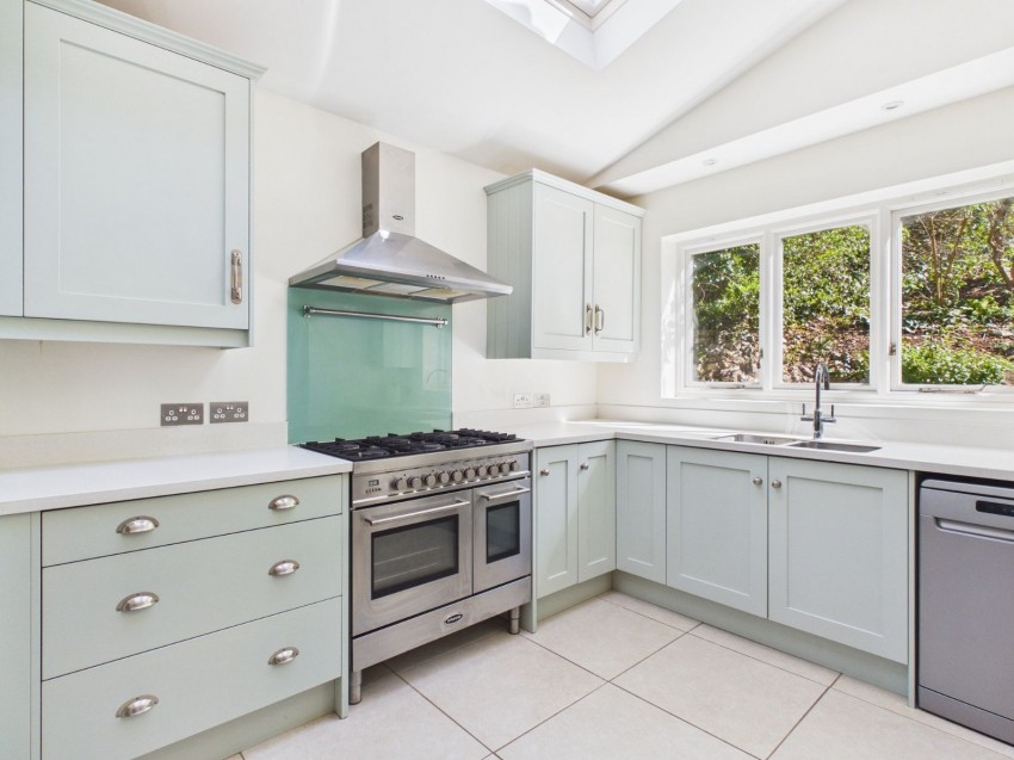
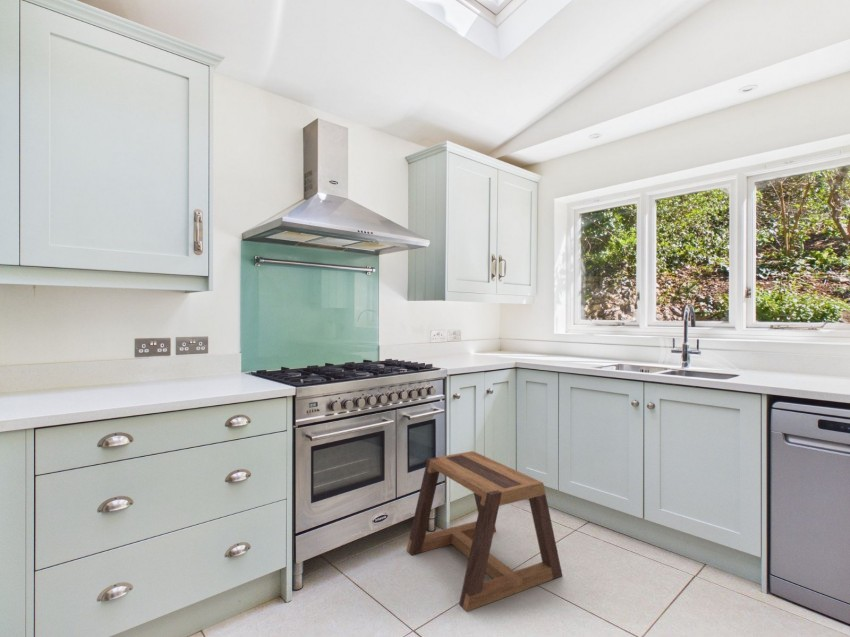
+ stool [406,450,563,612]
